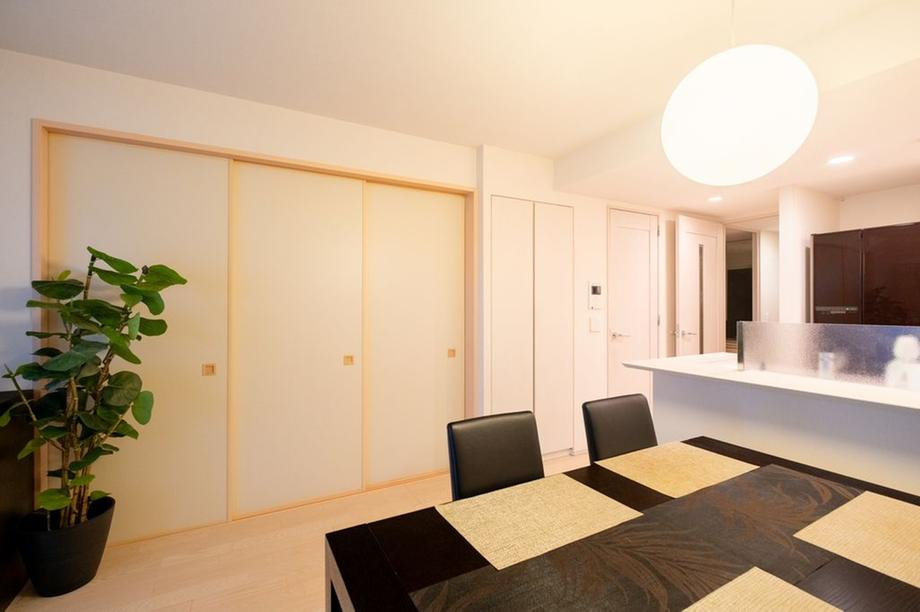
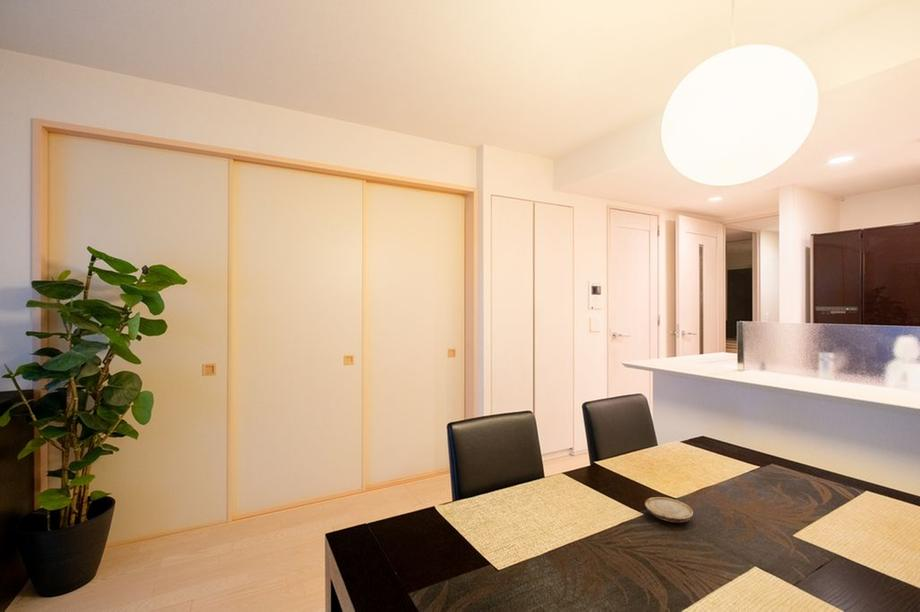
+ wood slice [644,496,694,523]
